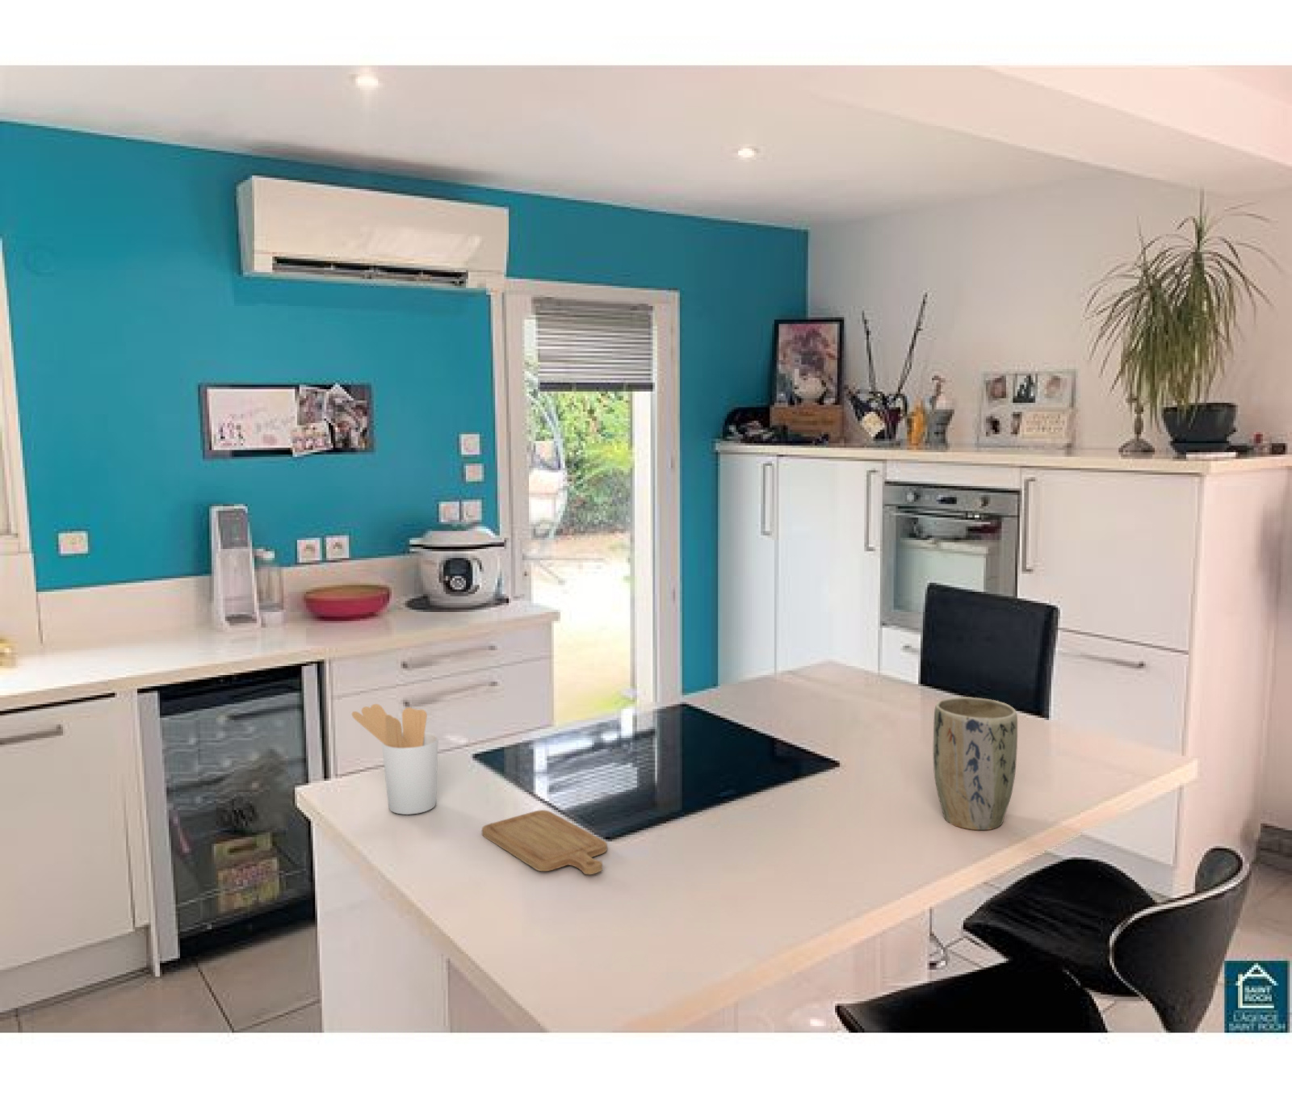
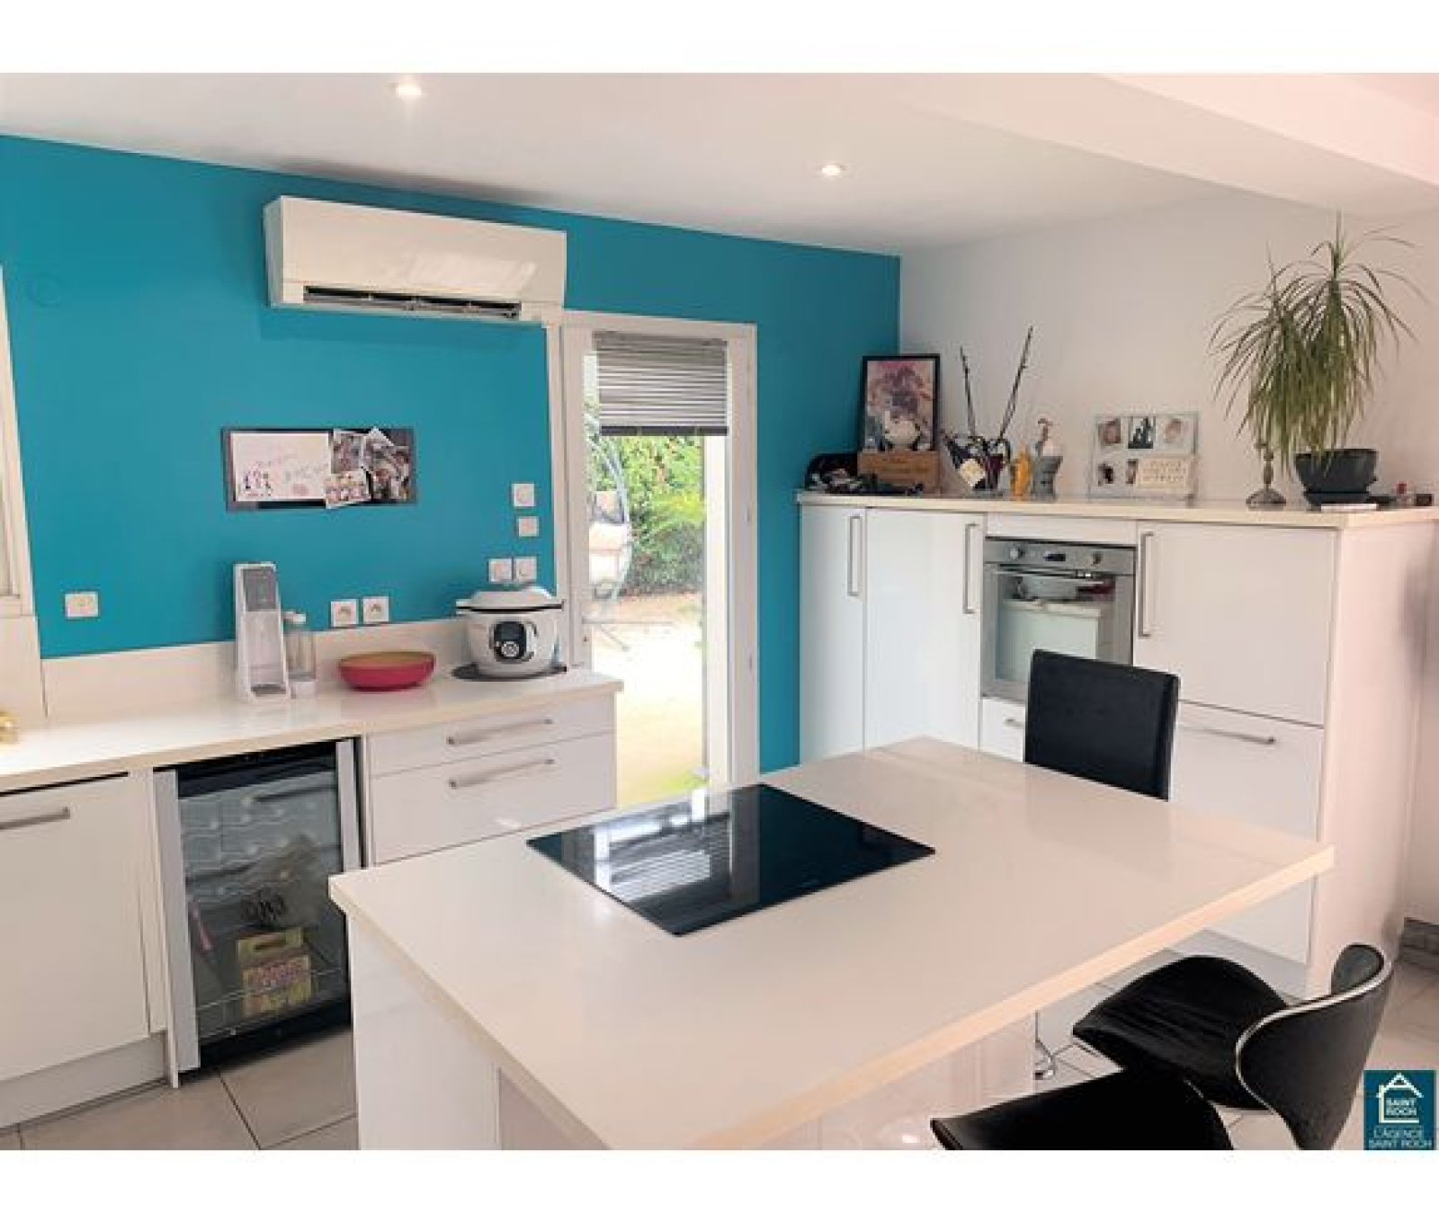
- plant pot [933,696,1019,831]
- chopping board [482,809,608,875]
- utensil holder [351,704,439,816]
